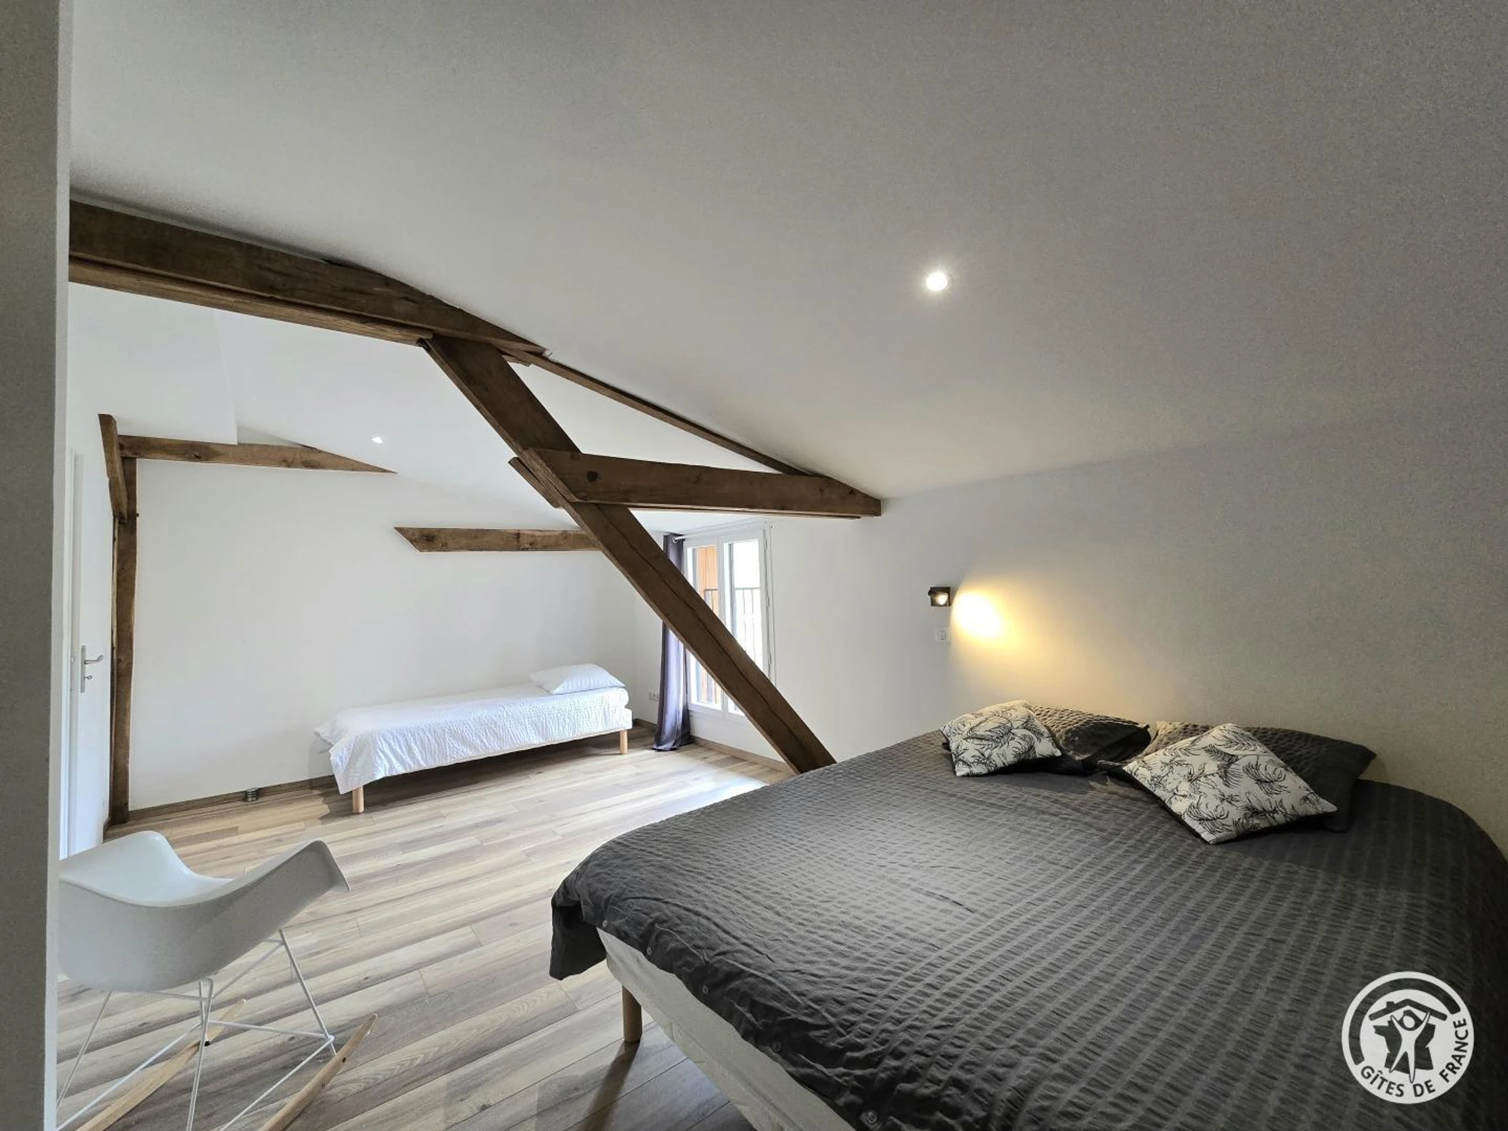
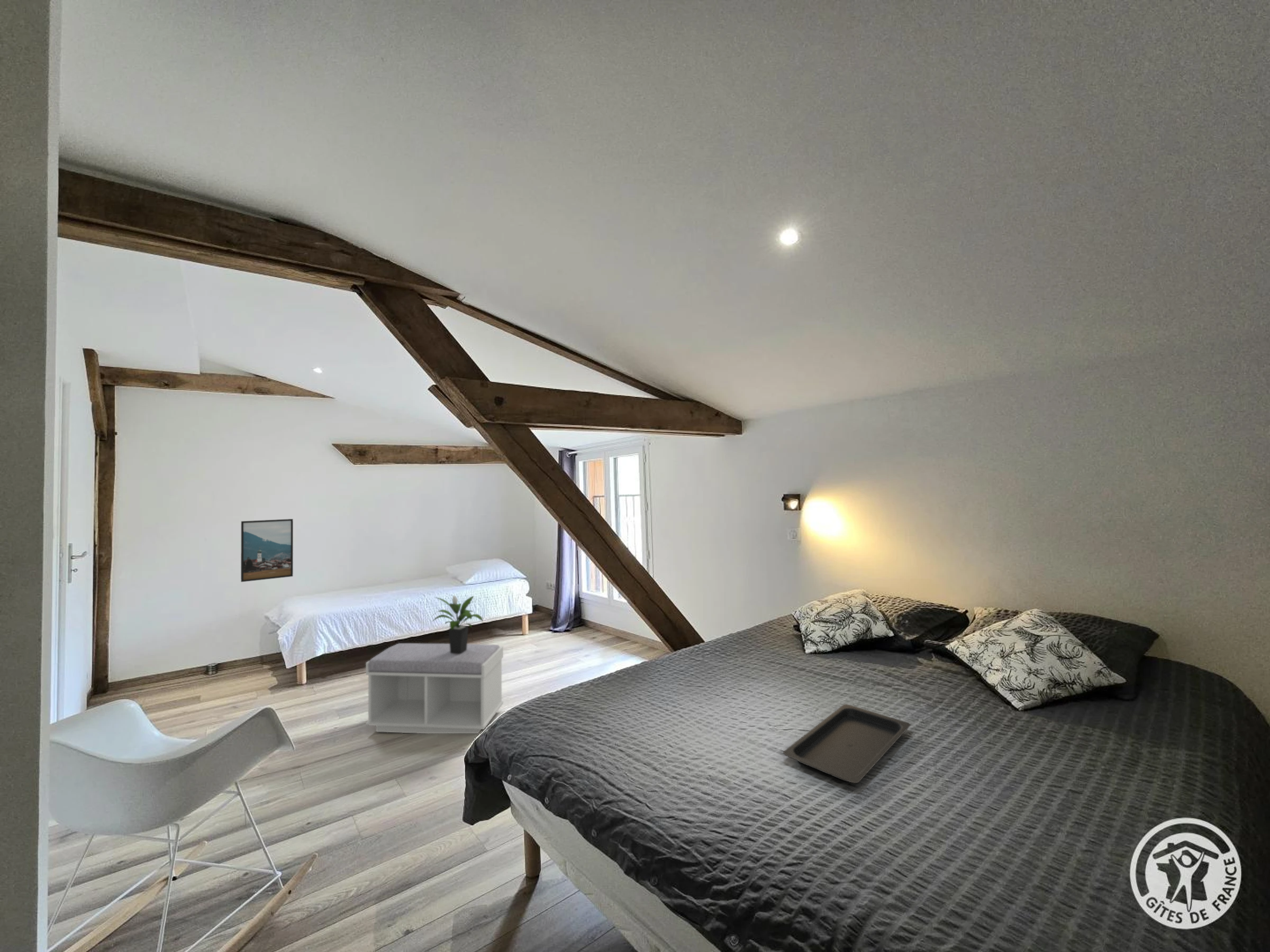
+ potted plant [431,594,484,654]
+ bench [365,643,504,734]
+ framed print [240,518,294,582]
+ serving tray [783,704,911,784]
